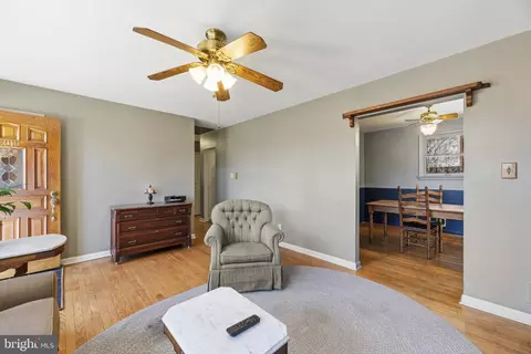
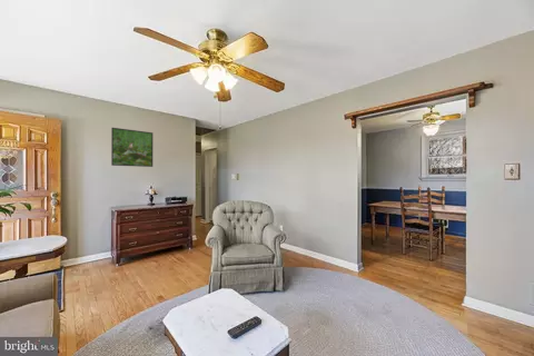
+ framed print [110,127,154,168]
